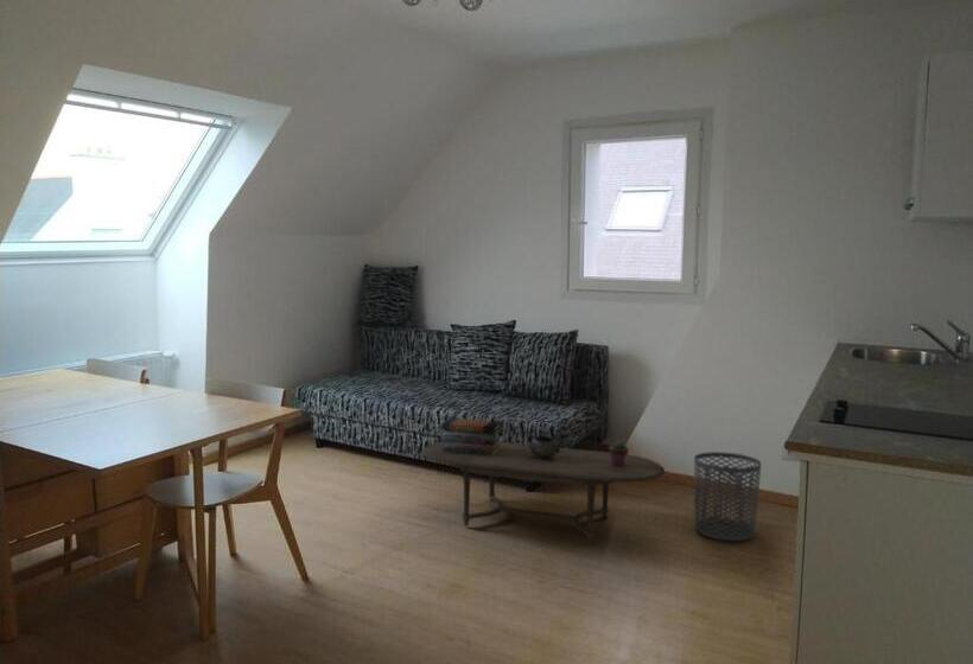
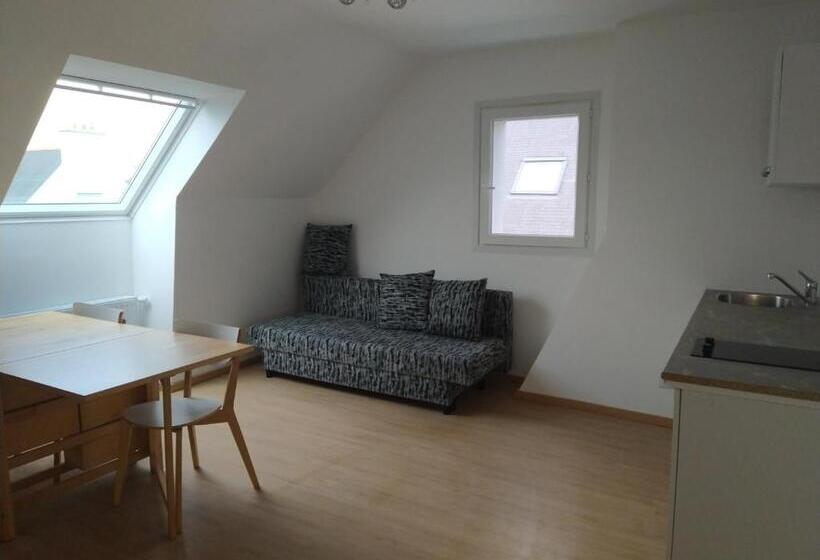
- potted succulent [608,439,630,466]
- waste bin [693,451,762,542]
- book stack [440,417,503,456]
- decorative bowl [528,435,561,459]
- coffee table [420,441,666,544]
